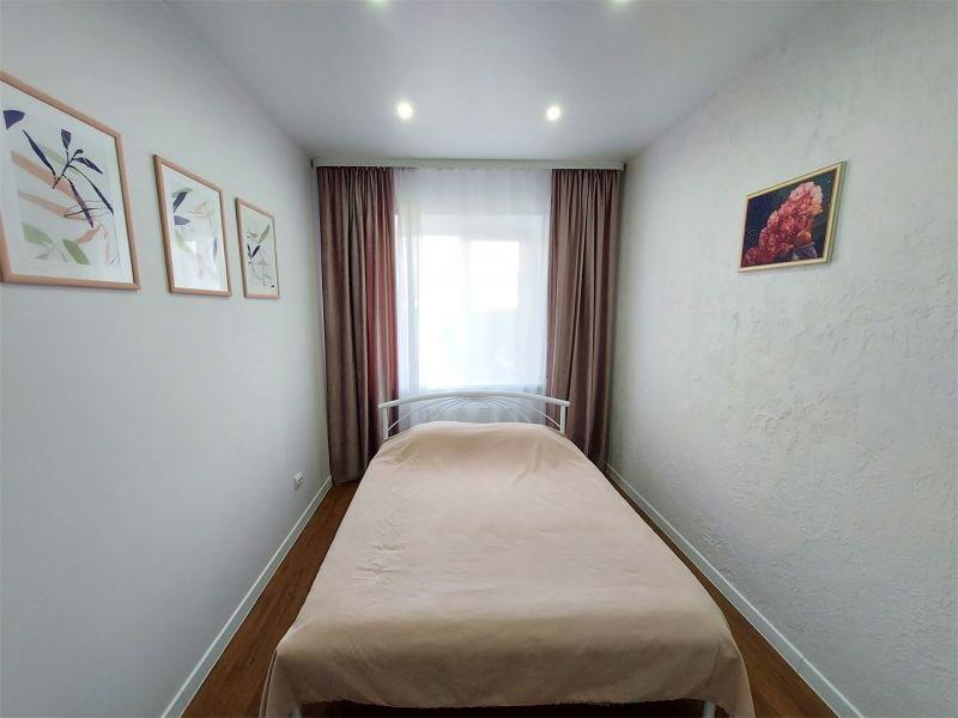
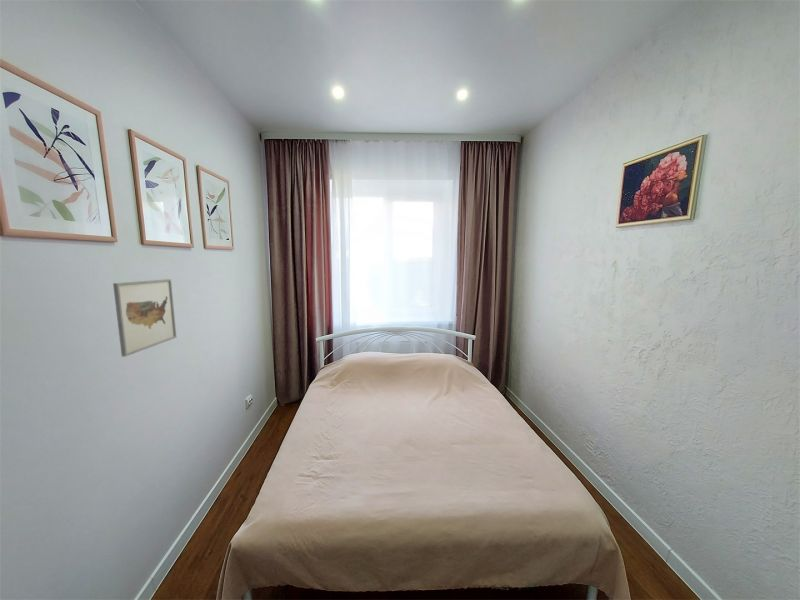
+ wall art [112,278,178,358]
